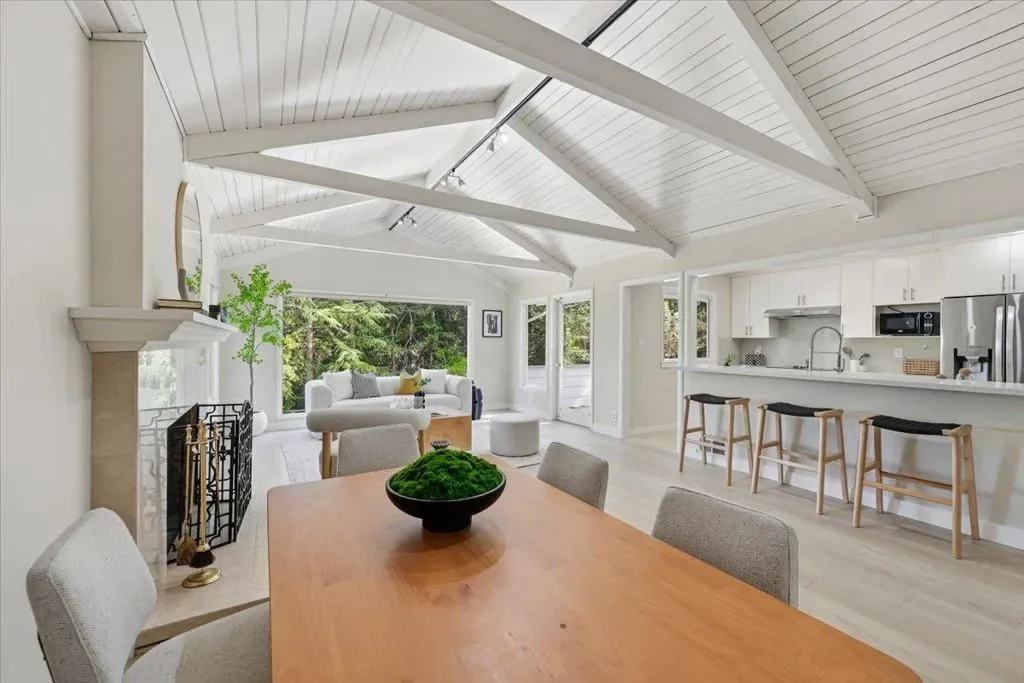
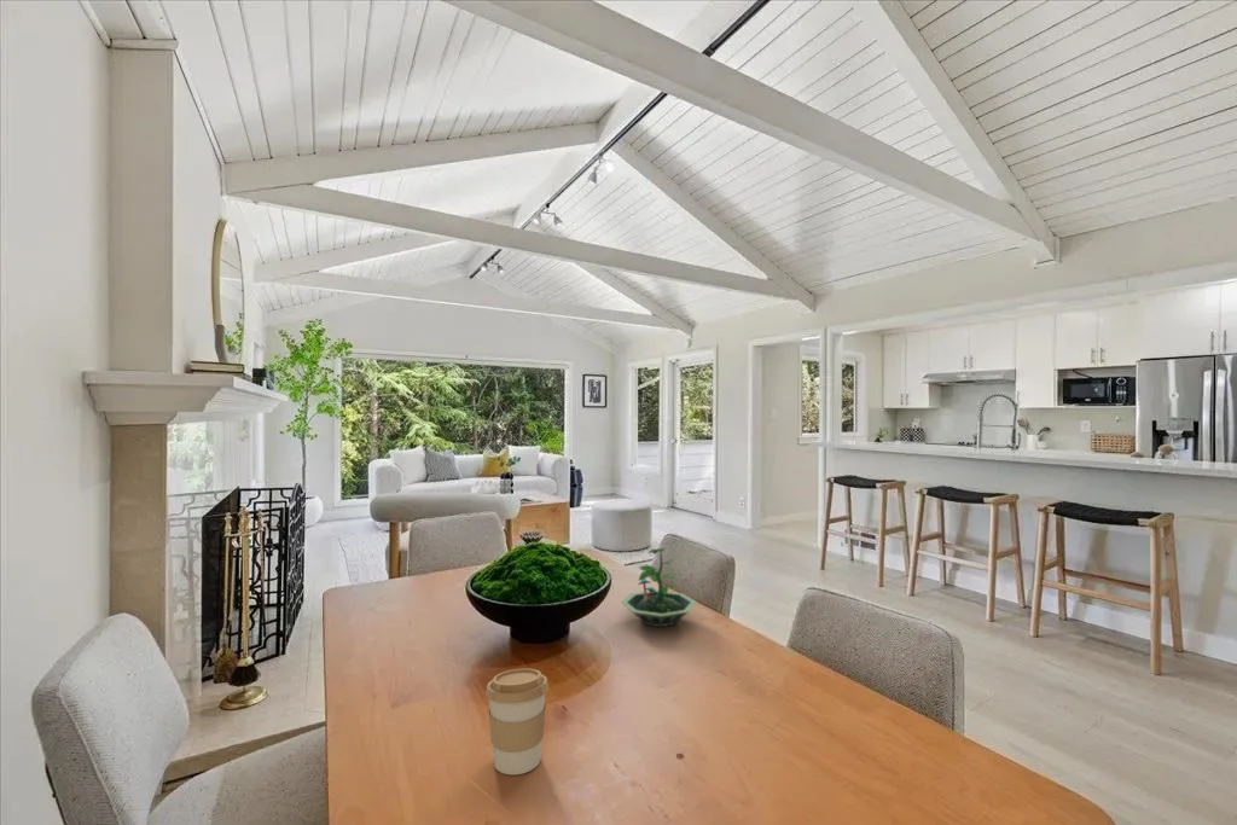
+ terrarium [620,546,698,628]
+ coffee cup [484,667,550,775]
